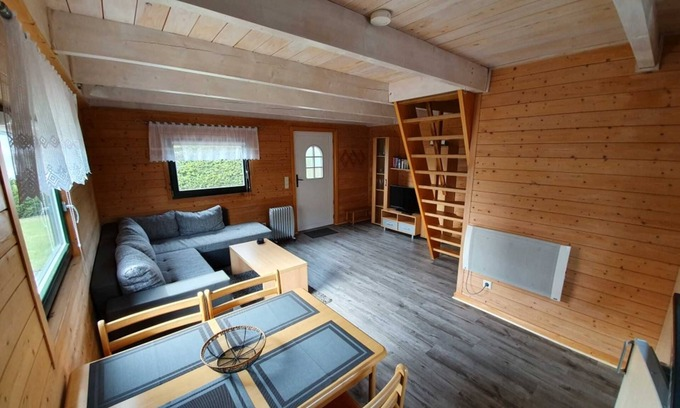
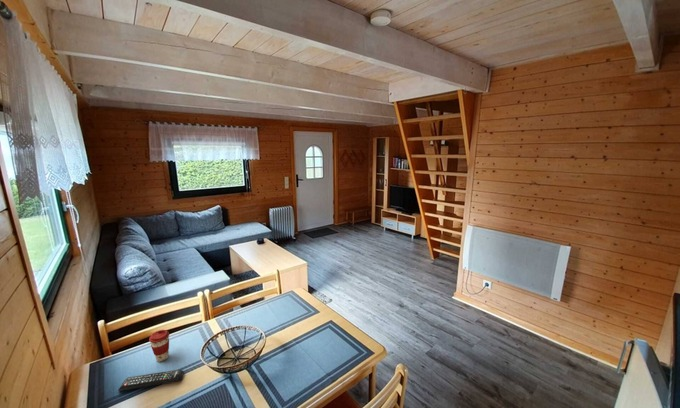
+ coffee cup [148,329,170,363]
+ remote control [117,369,185,392]
